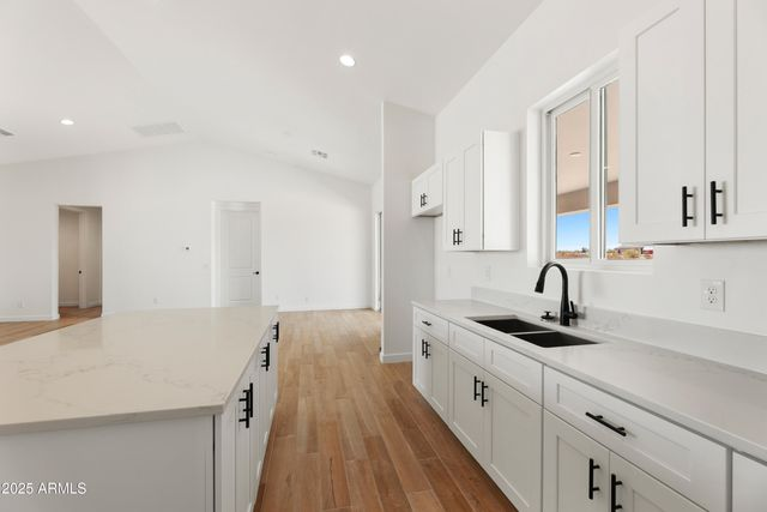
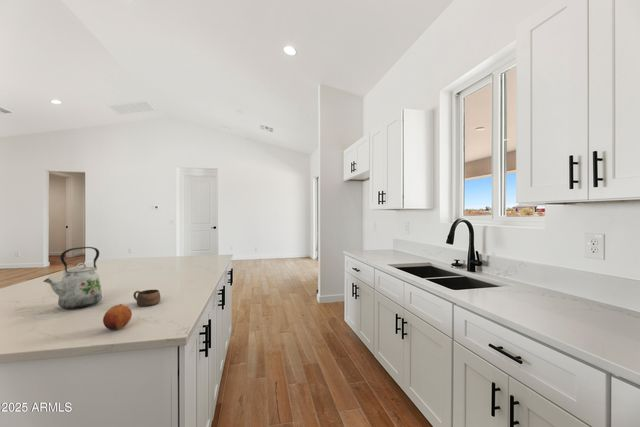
+ cup [132,289,161,307]
+ fruit [102,303,133,331]
+ kettle [42,246,103,310]
